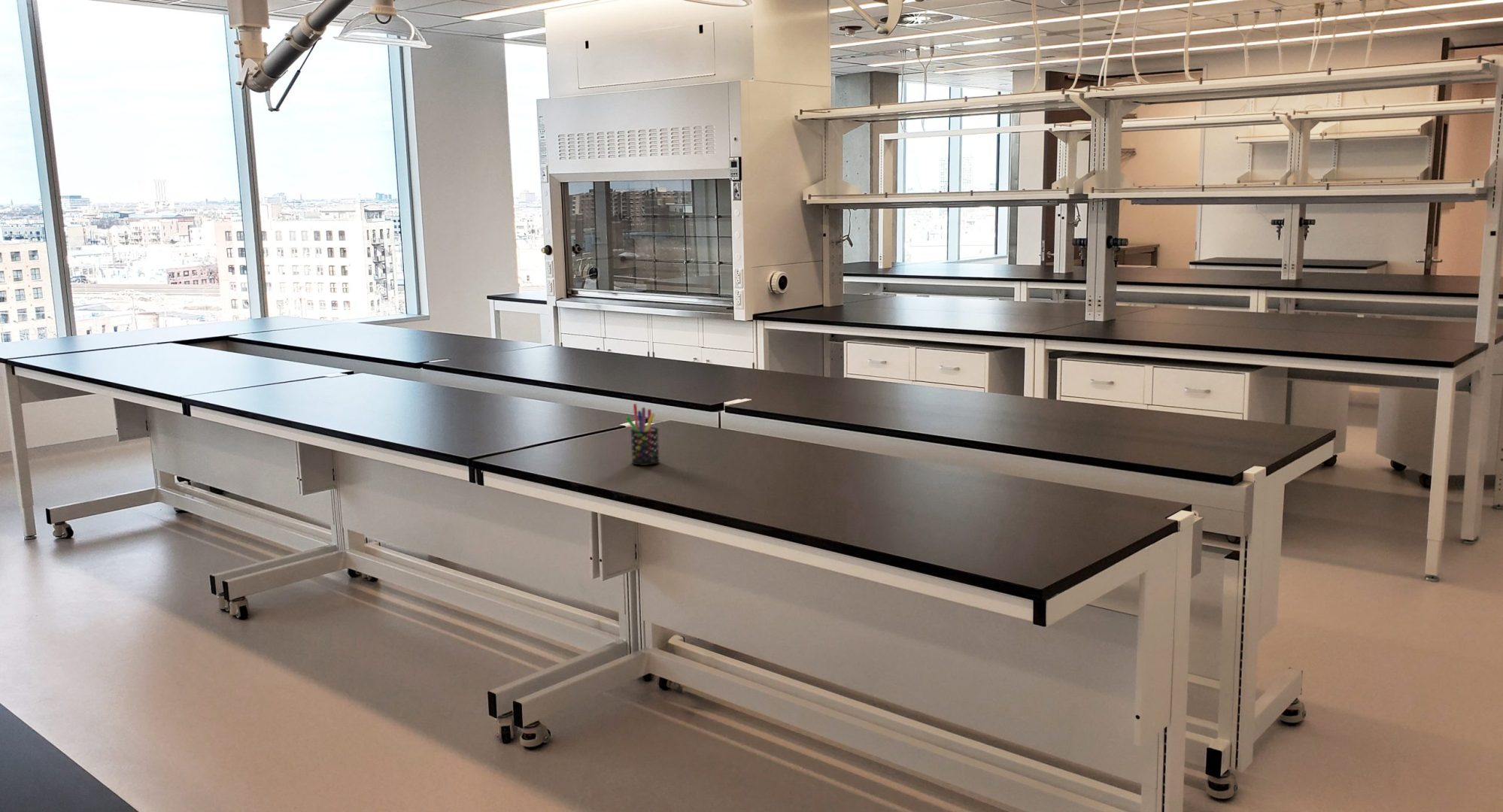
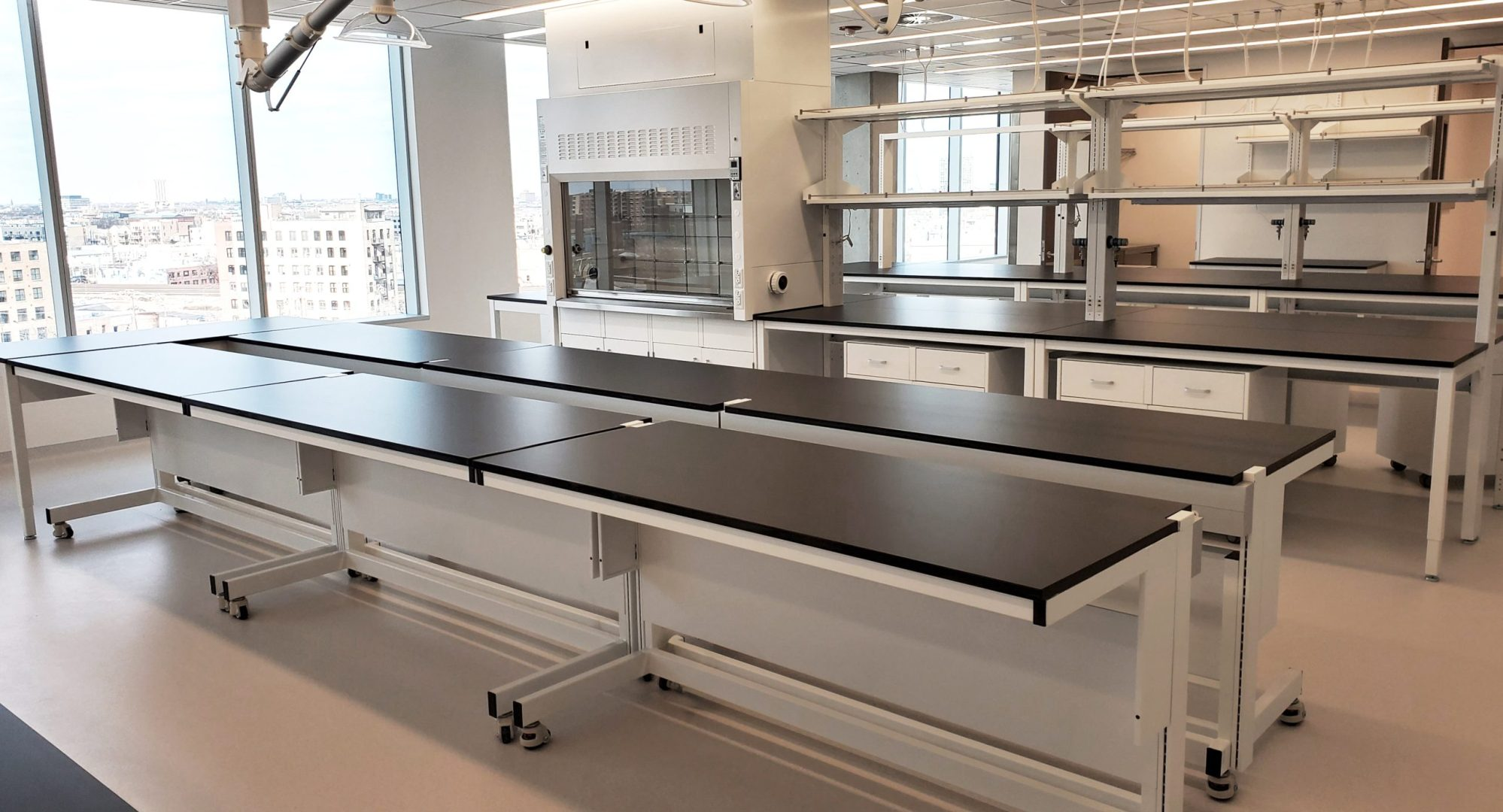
- pen holder [625,403,660,466]
